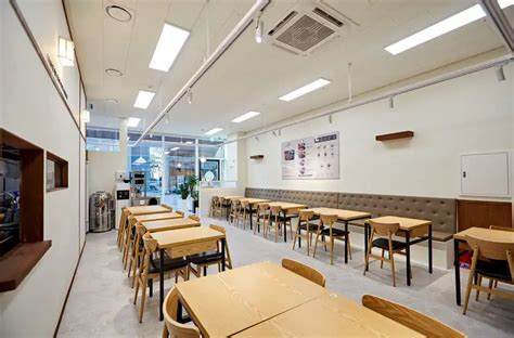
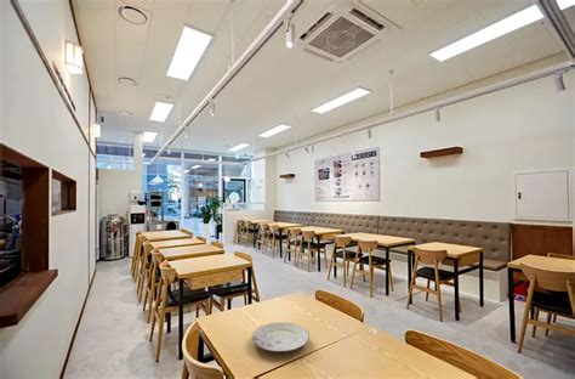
+ plate [251,321,311,353]
